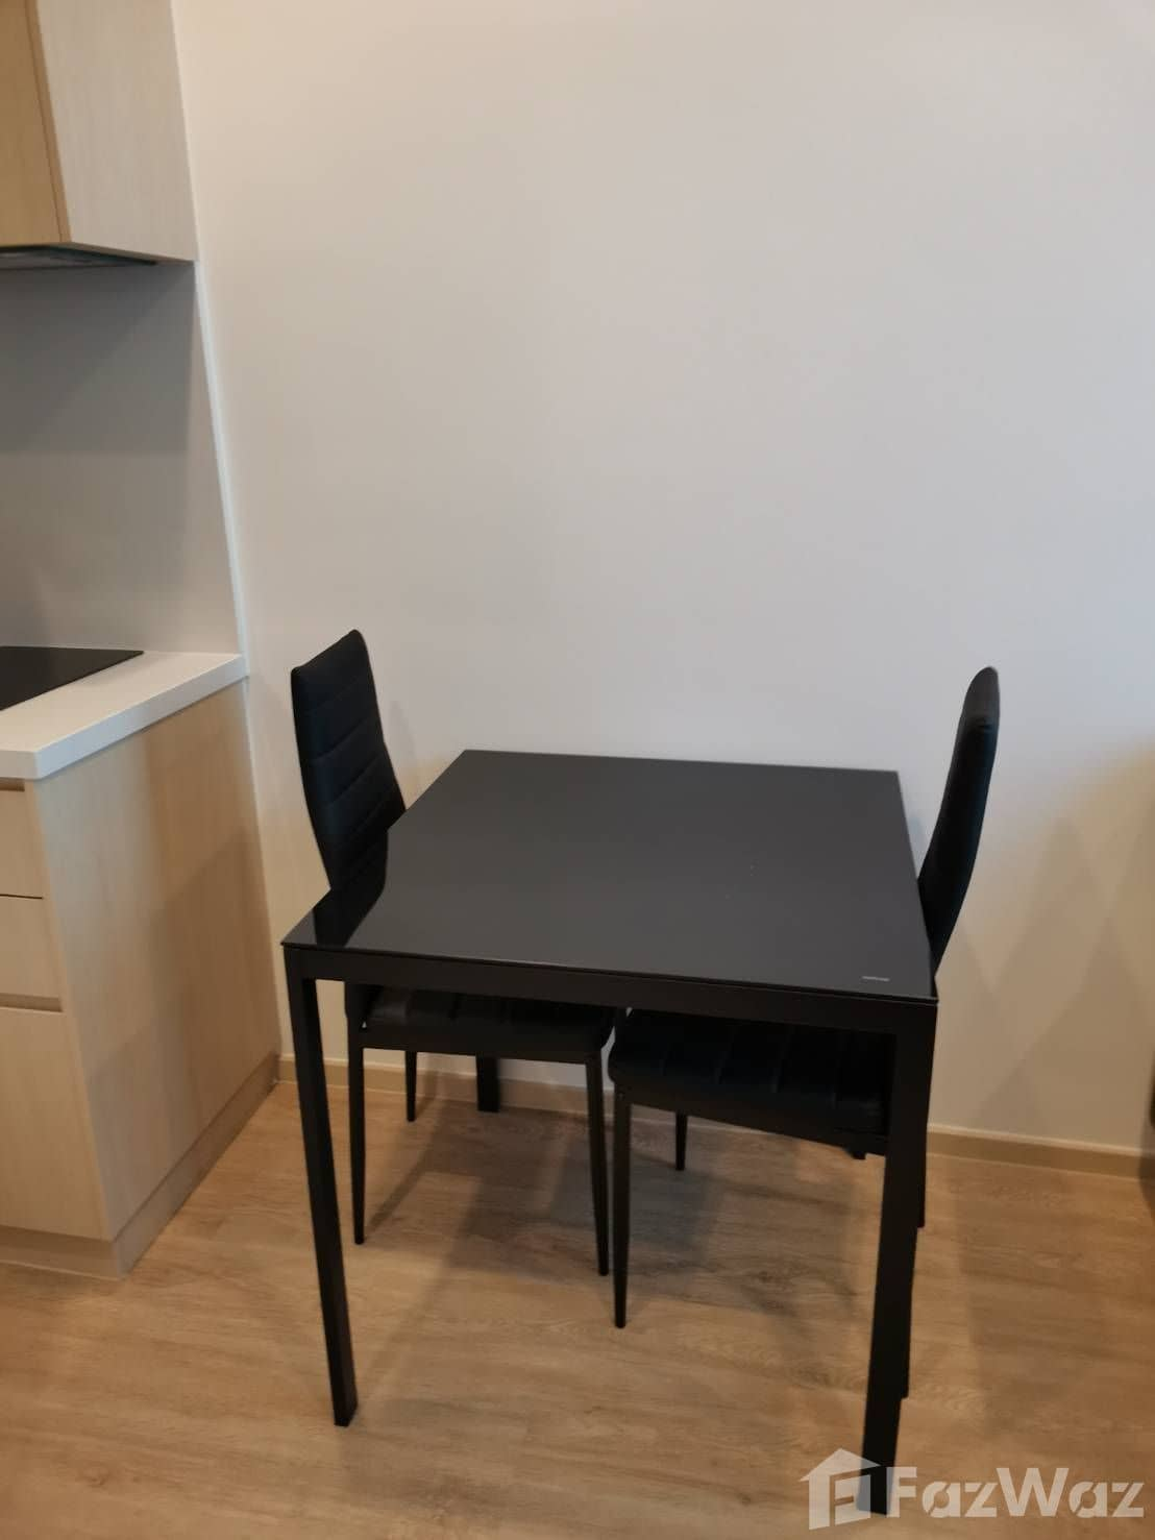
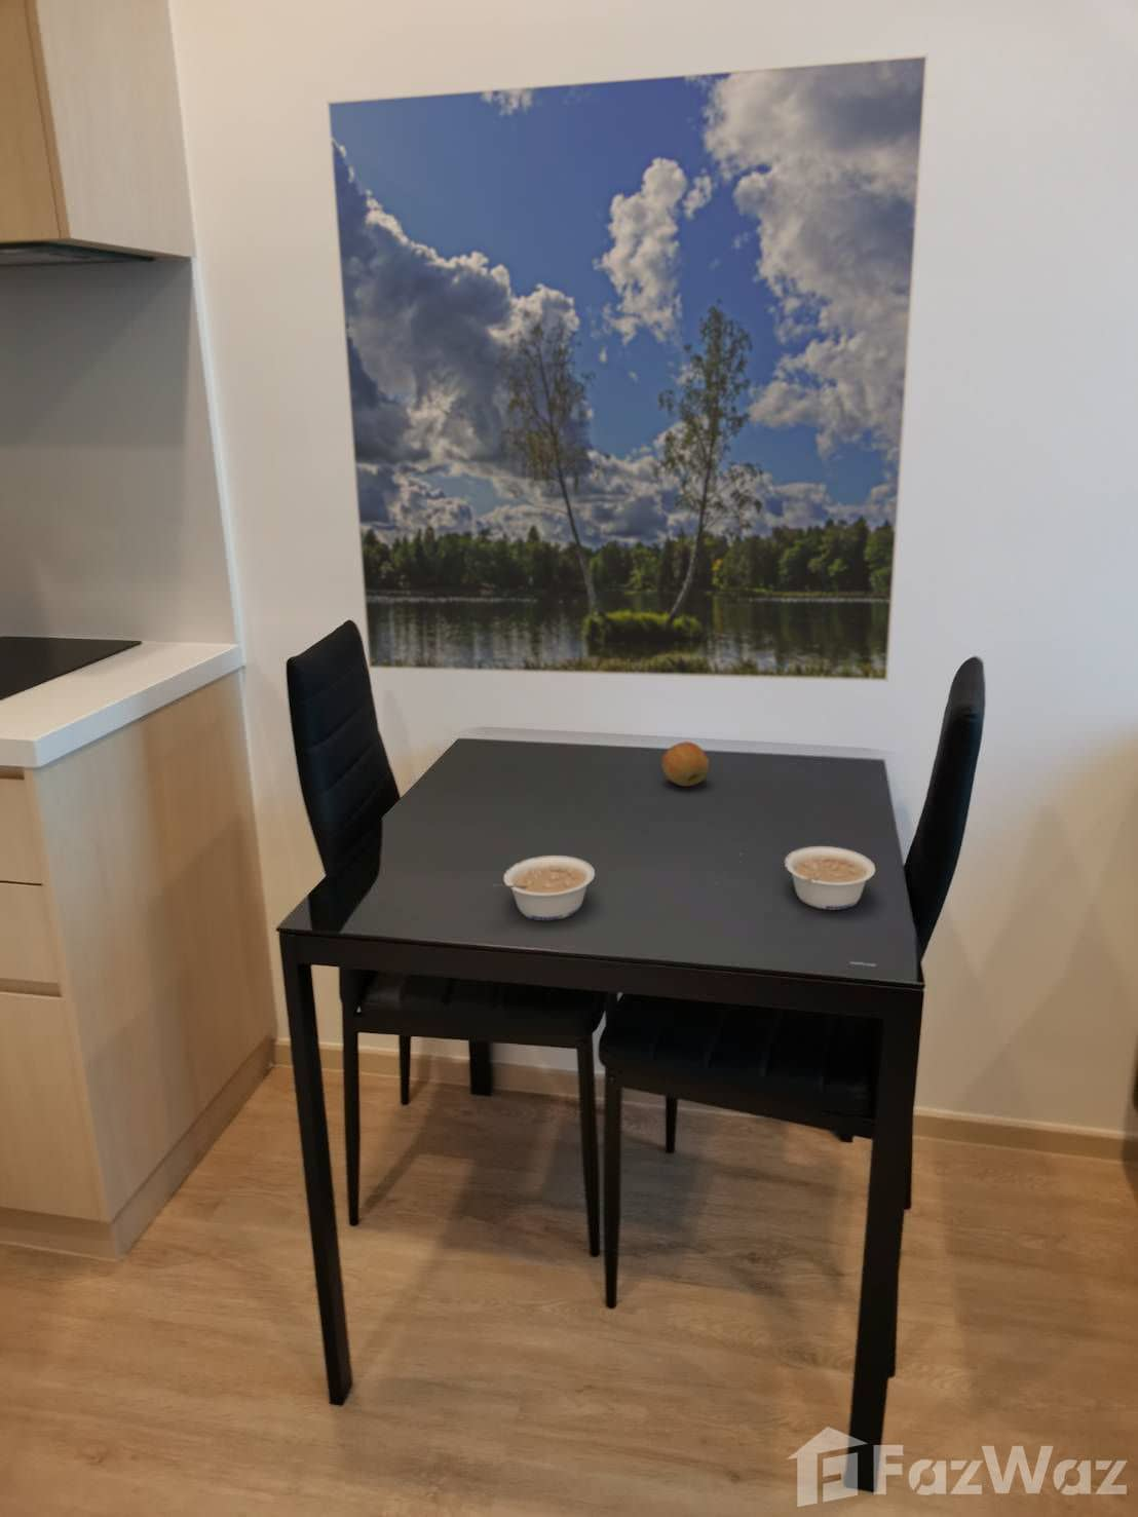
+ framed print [325,54,930,681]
+ legume [784,845,876,911]
+ fruit [661,740,710,787]
+ legume [491,855,595,922]
